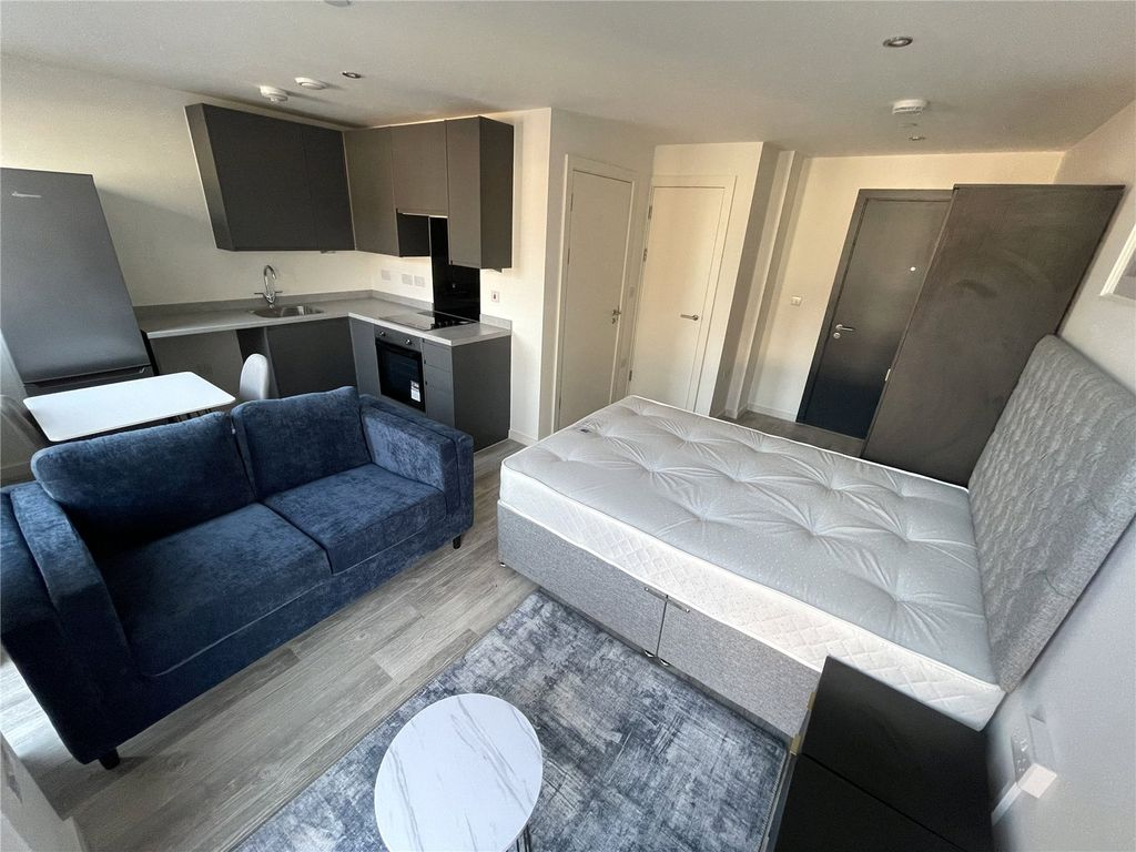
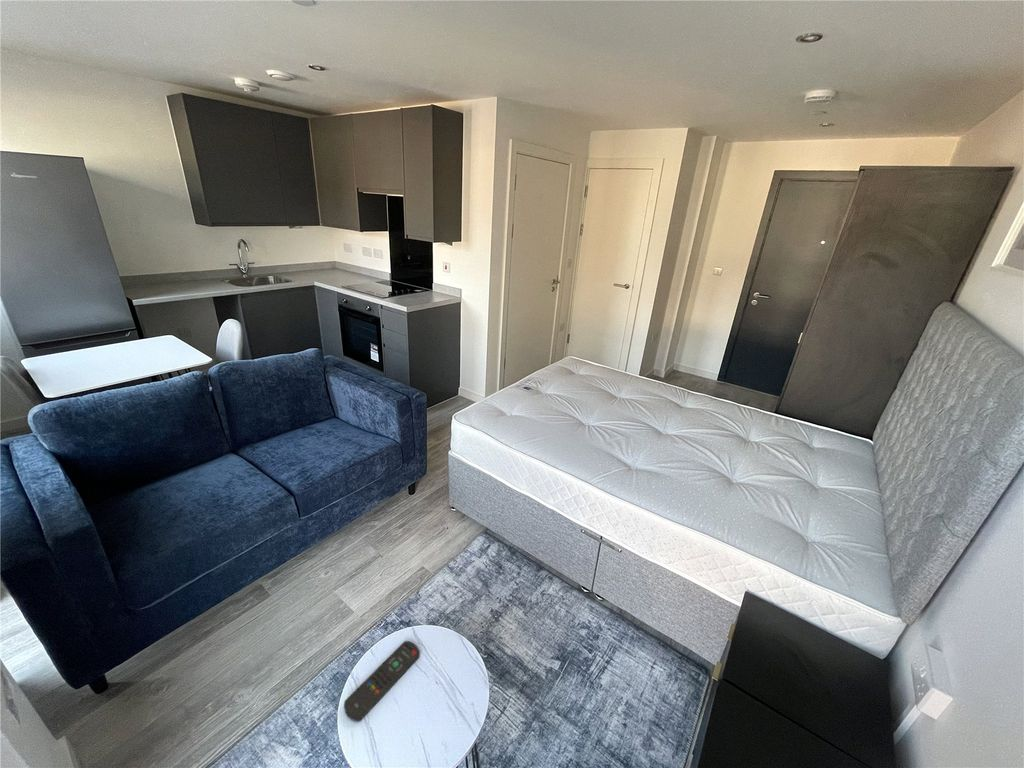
+ remote control [343,640,421,722]
